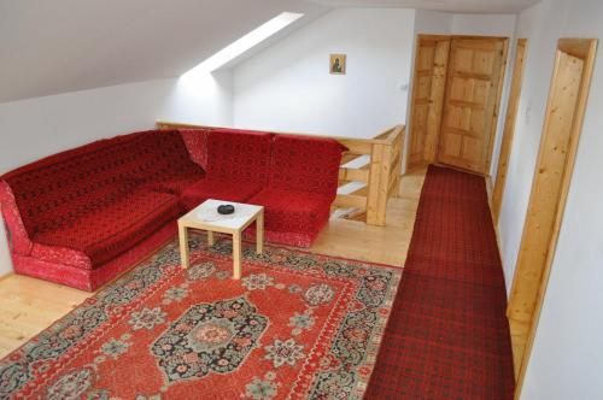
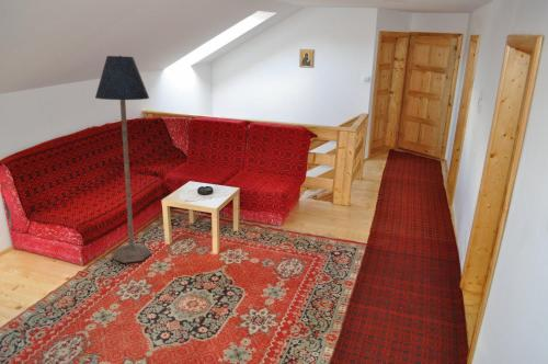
+ floor lamp [94,54,152,264]
